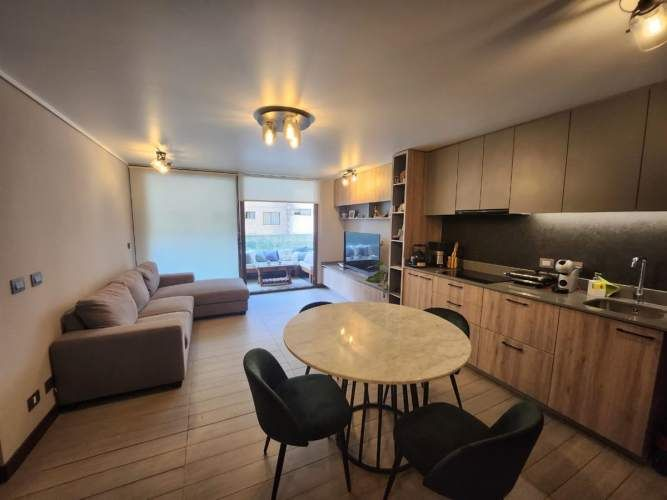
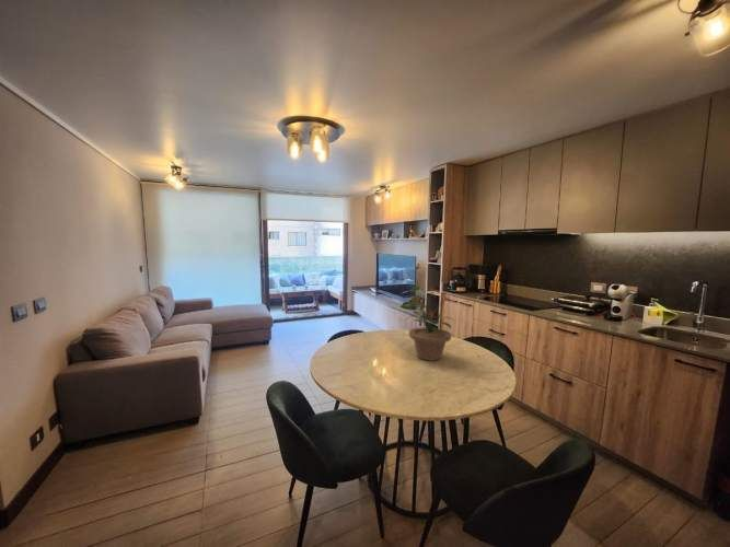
+ potted plant [404,289,455,362]
